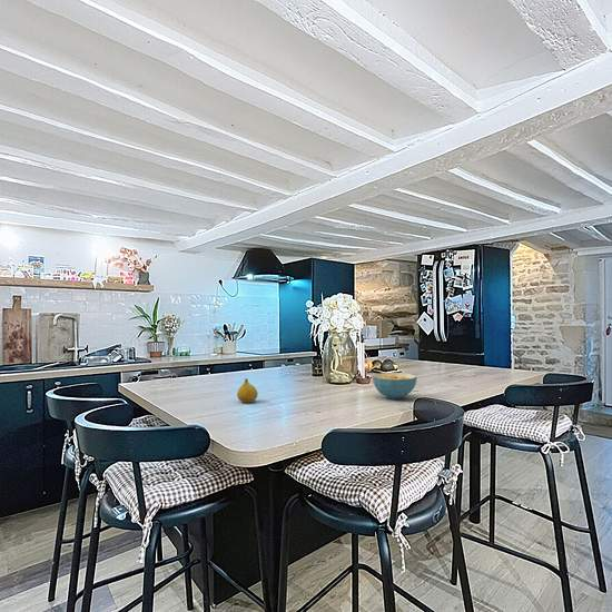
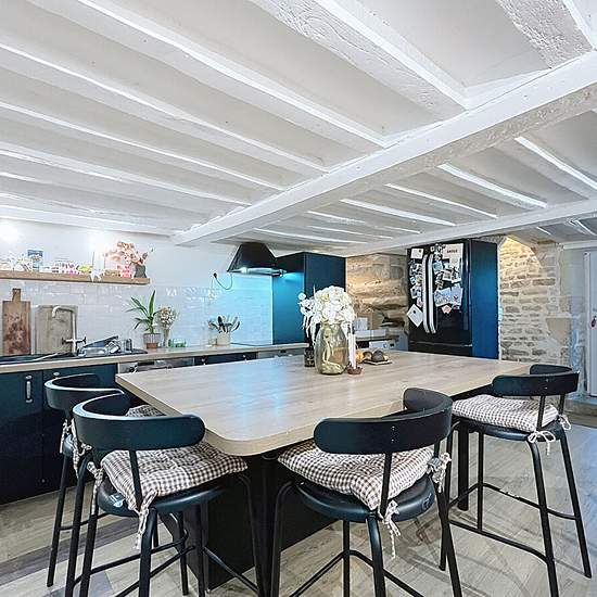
- fruit [236,377,259,404]
- cereal bowl [372,372,418,401]
